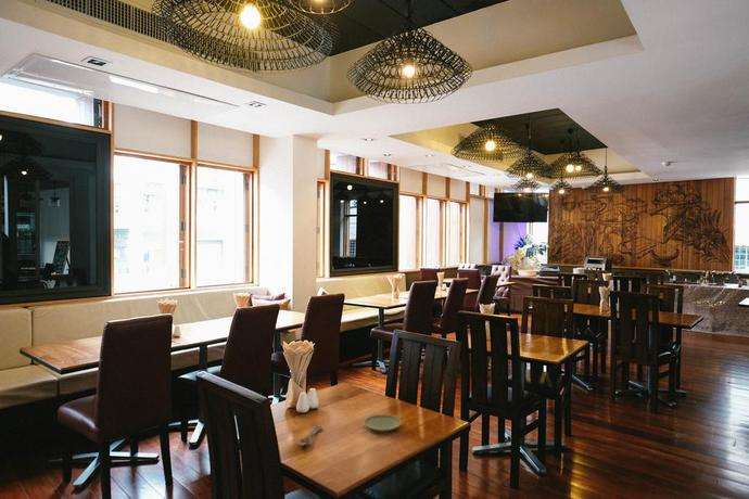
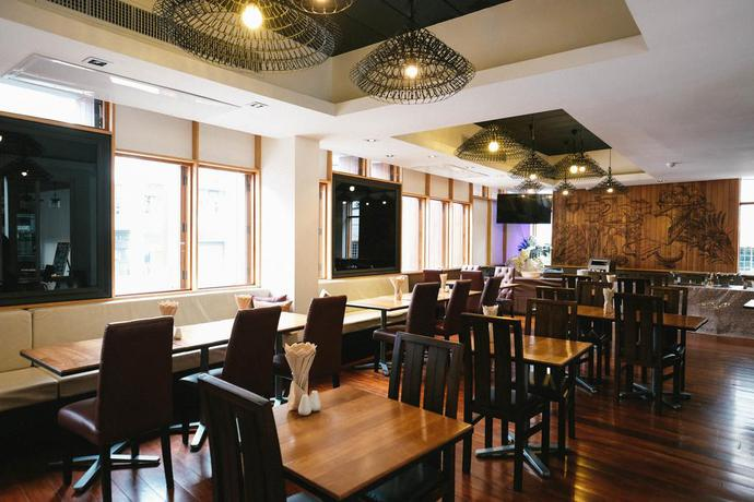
- plate [363,413,403,433]
- spoon [297,425,323,447]
